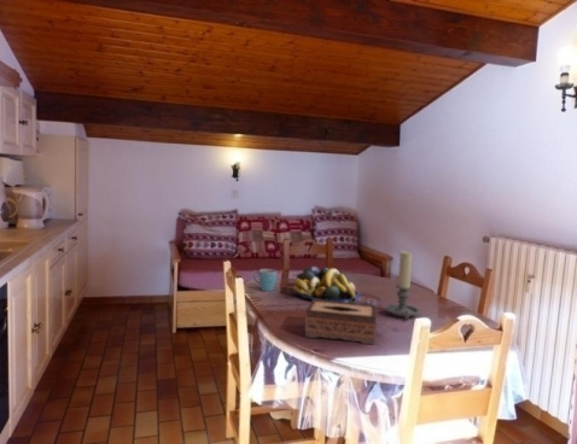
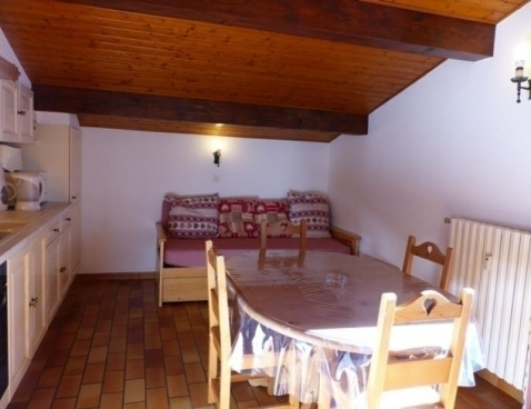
- candle holder [384,250,421,321]
- fruit bowl [290,265,360,303]
- mug [251,268,278,292]
- tissue box [304,299,378,346]
